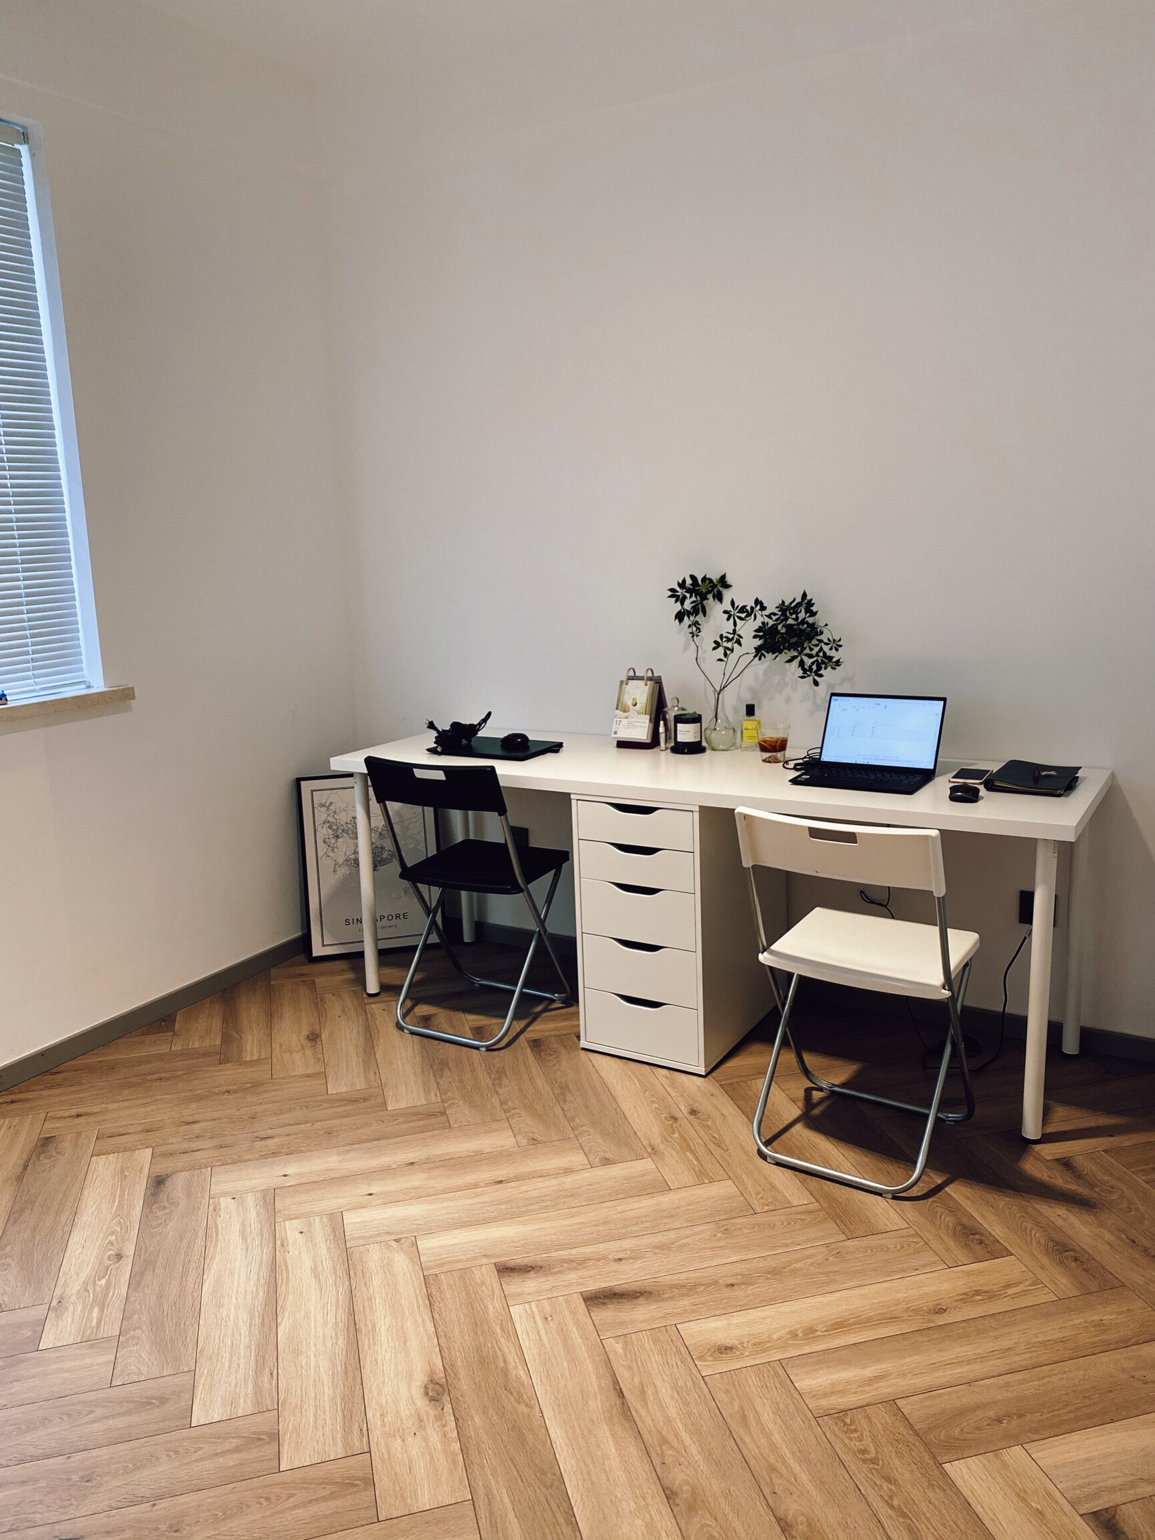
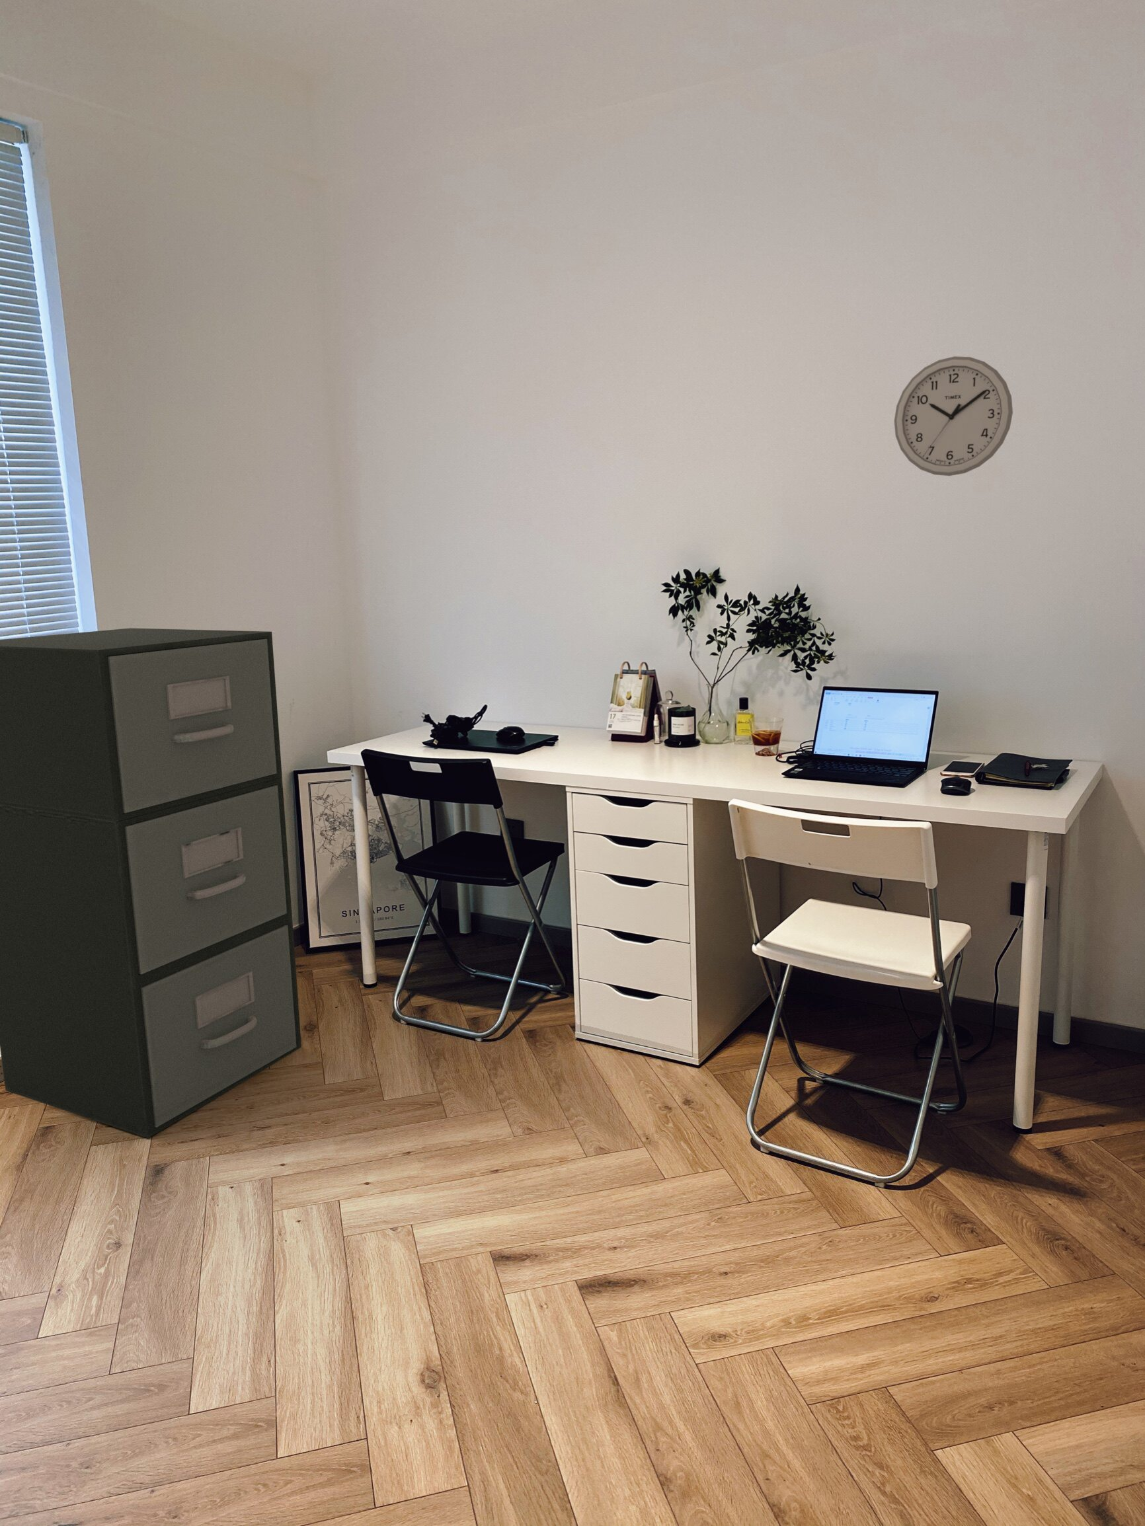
+ wall clock [894,356,1014,476]
+ filing cabinet [0,628,302,1139]
